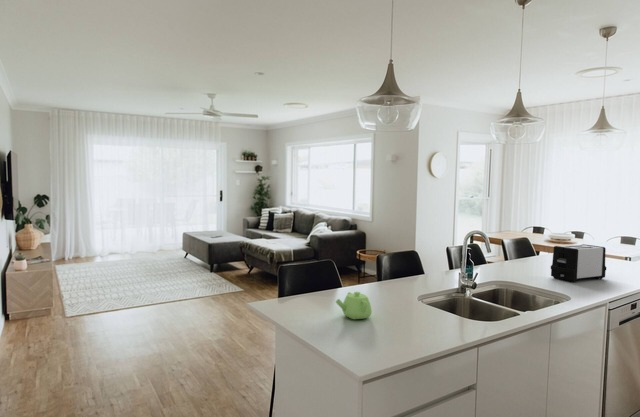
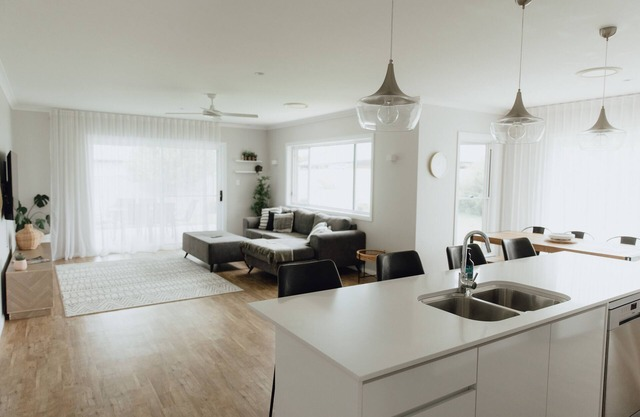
- toaster [550,243,607,283]
- teapot [335,291,373,320]
